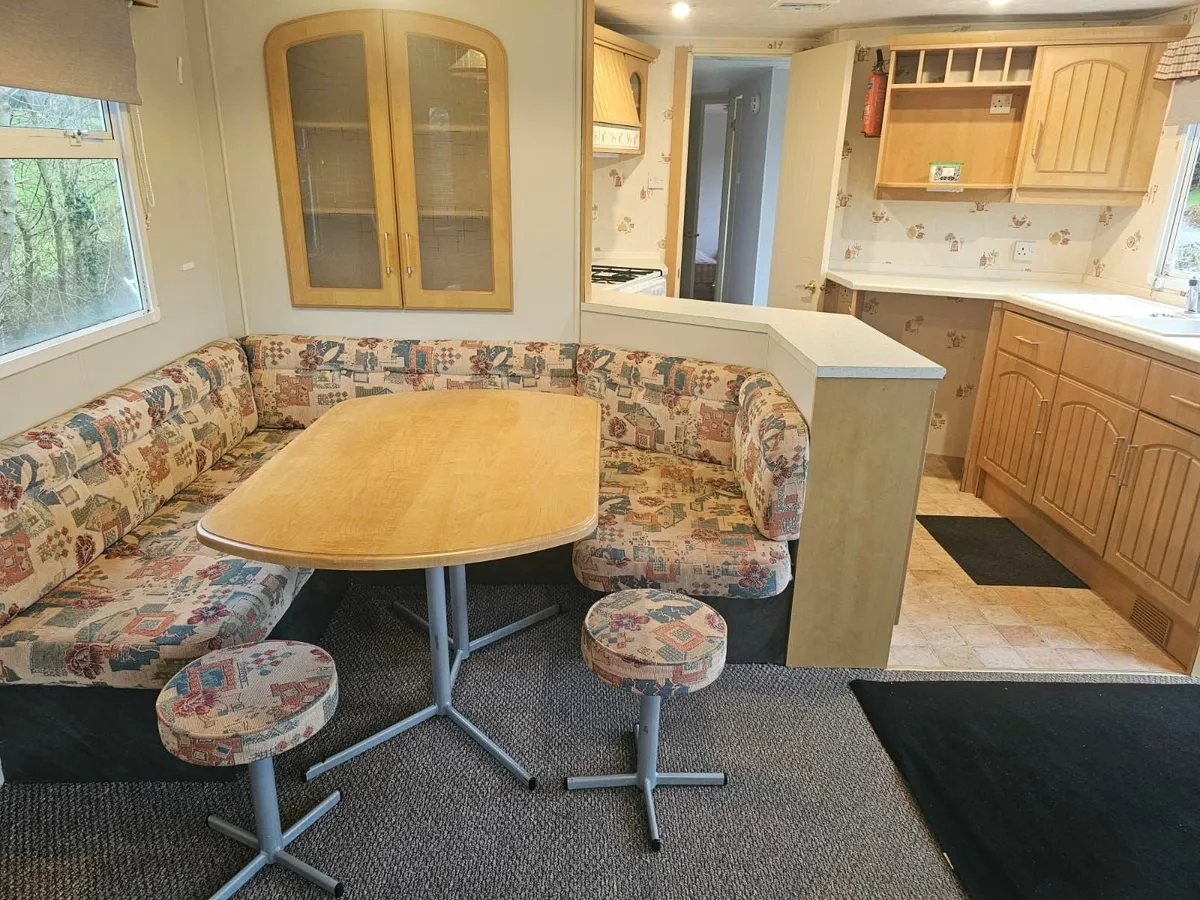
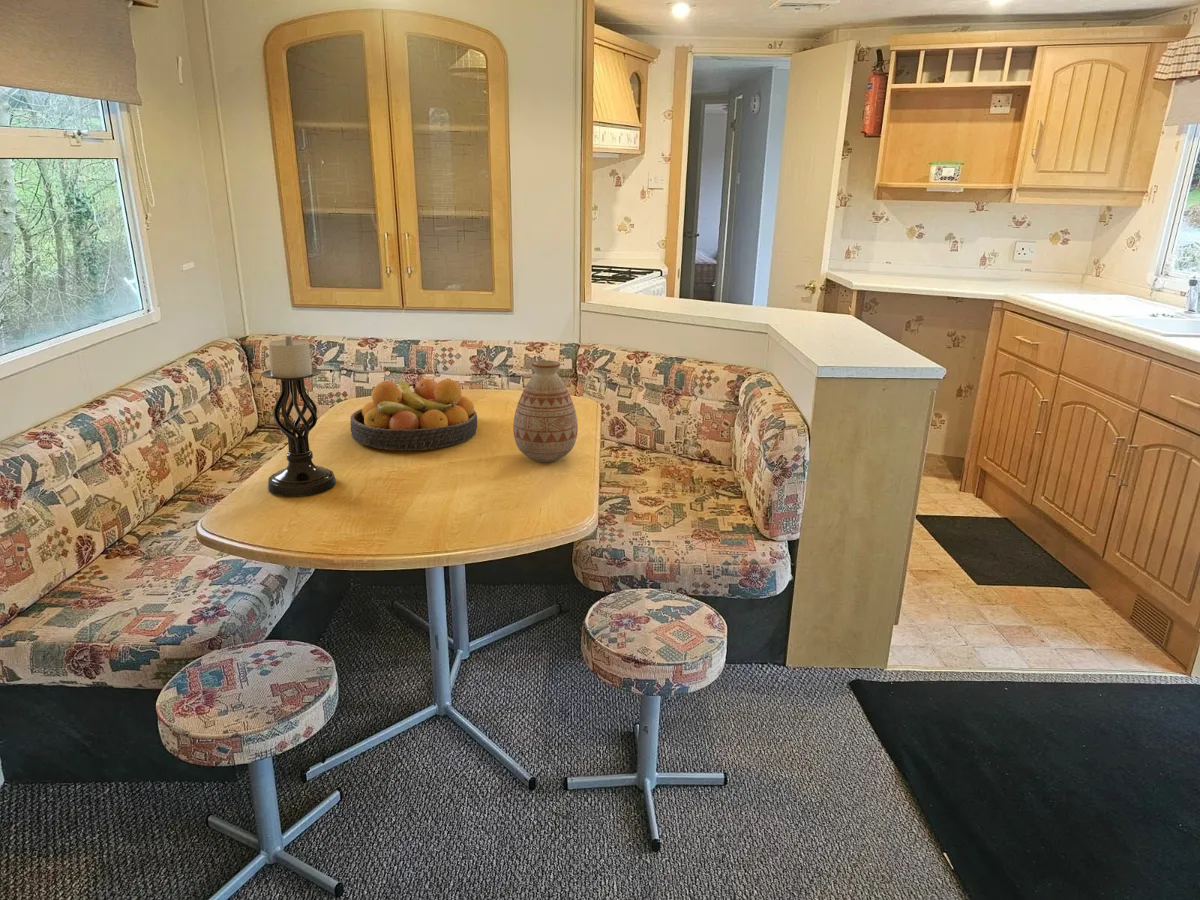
+ fruit bowl [349,378,478,451]
+ candle holder [260,335,337,497]
+ vase [512,359,579,463]
